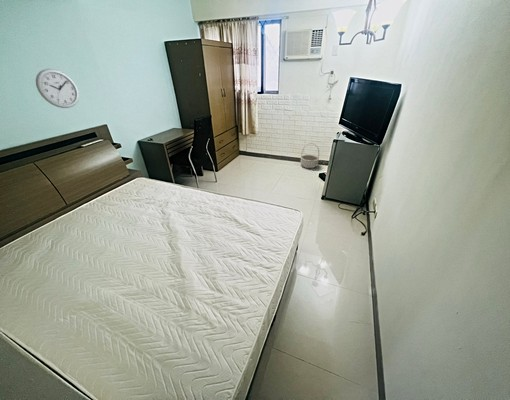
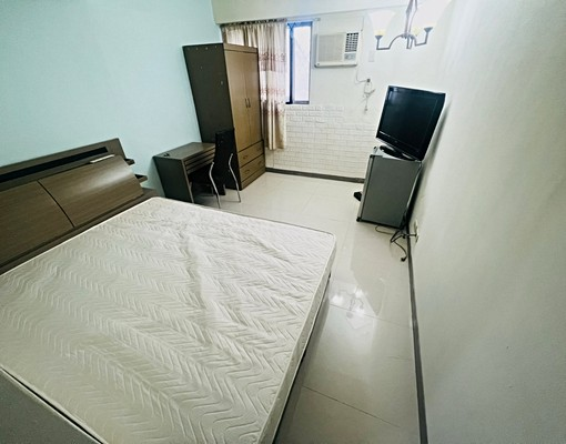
- basket [300,142,320,169]
- wall clock [35,68,80,109]
